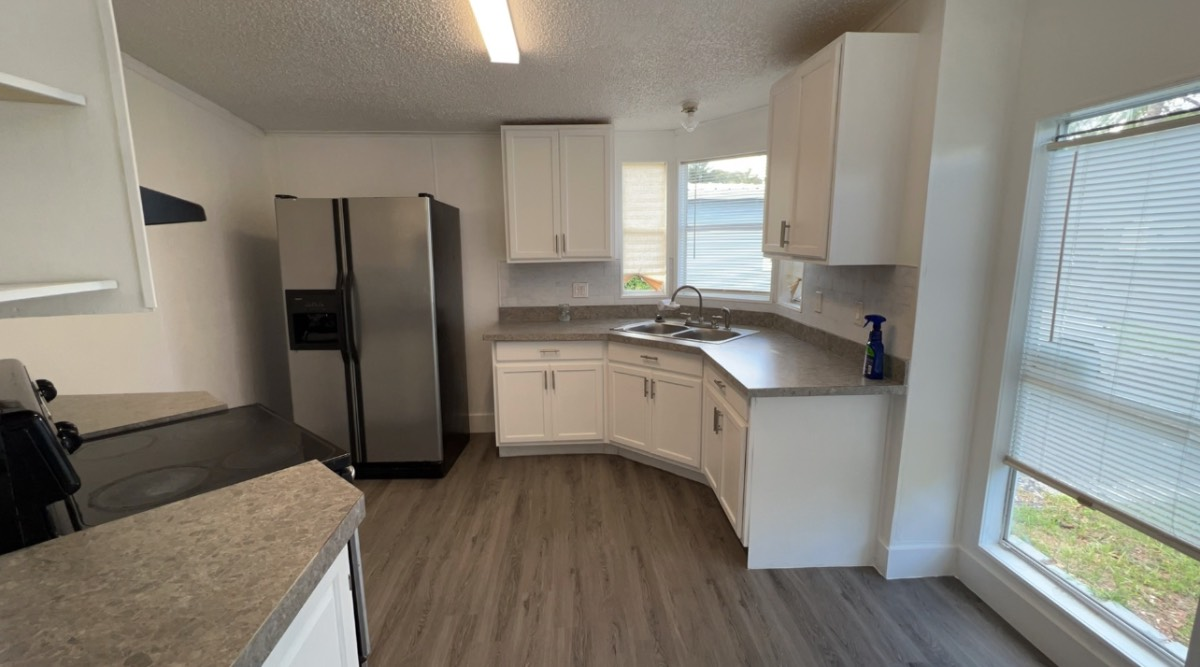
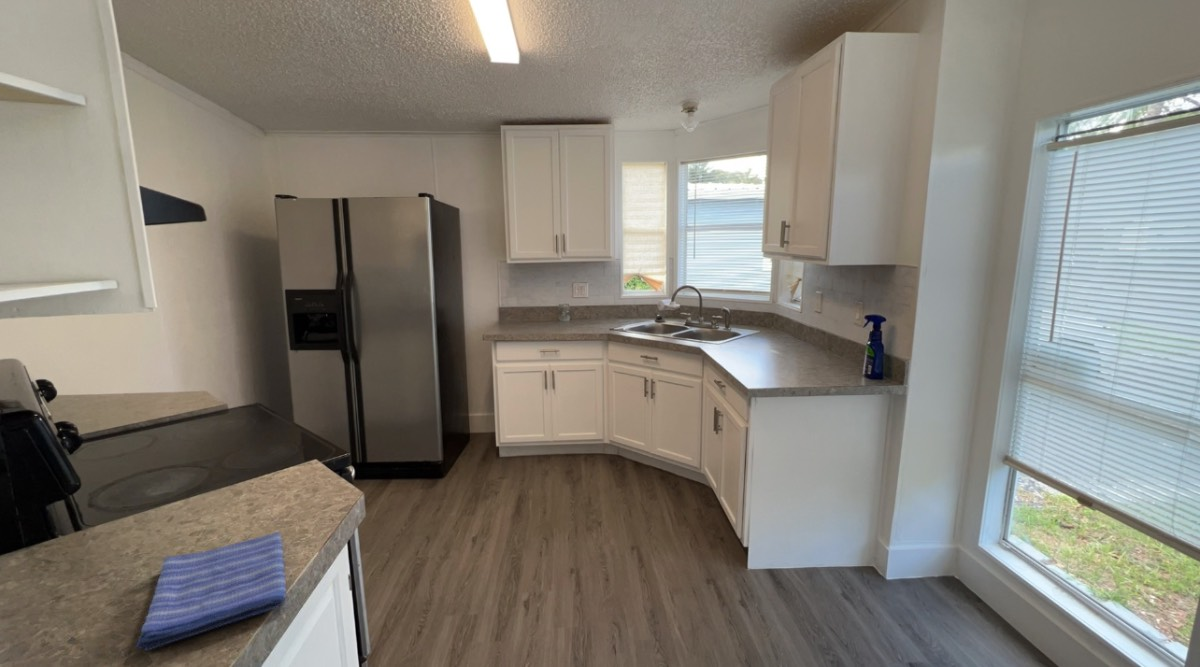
+ dish towel [135,531,287,652]
